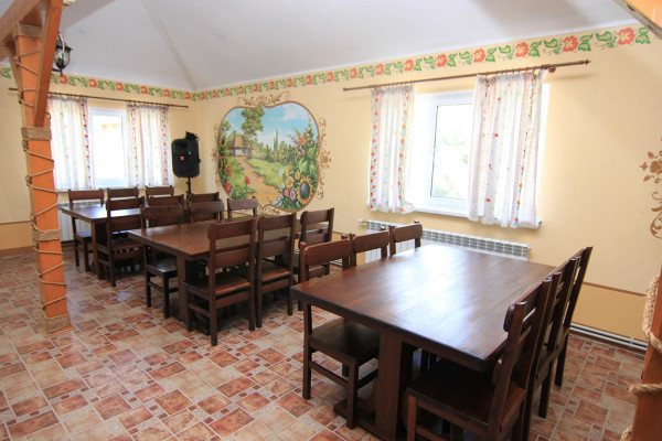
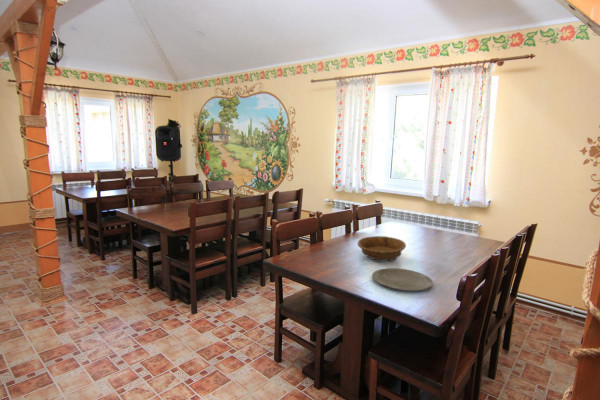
+ decorative bowl [356,235,407,262]
+ plate [371,267,434,292]
